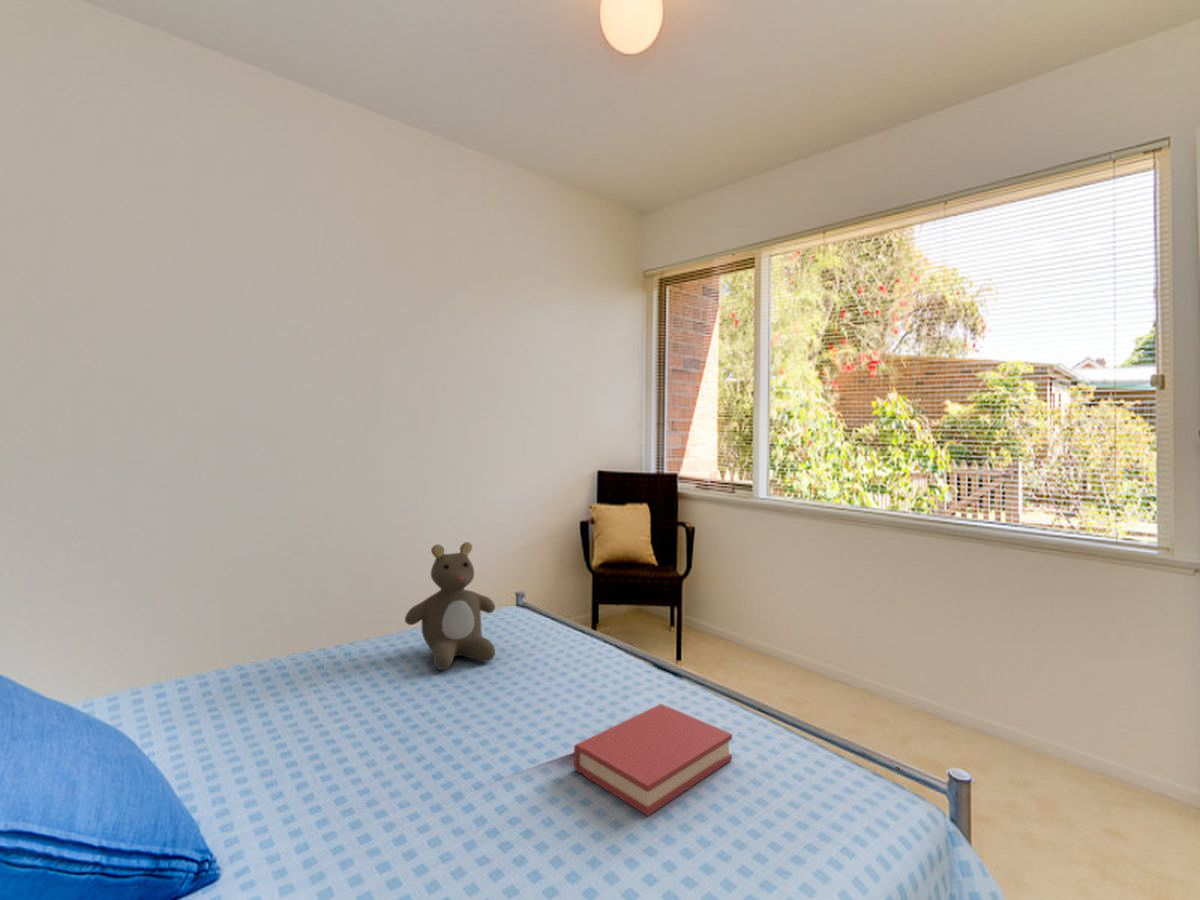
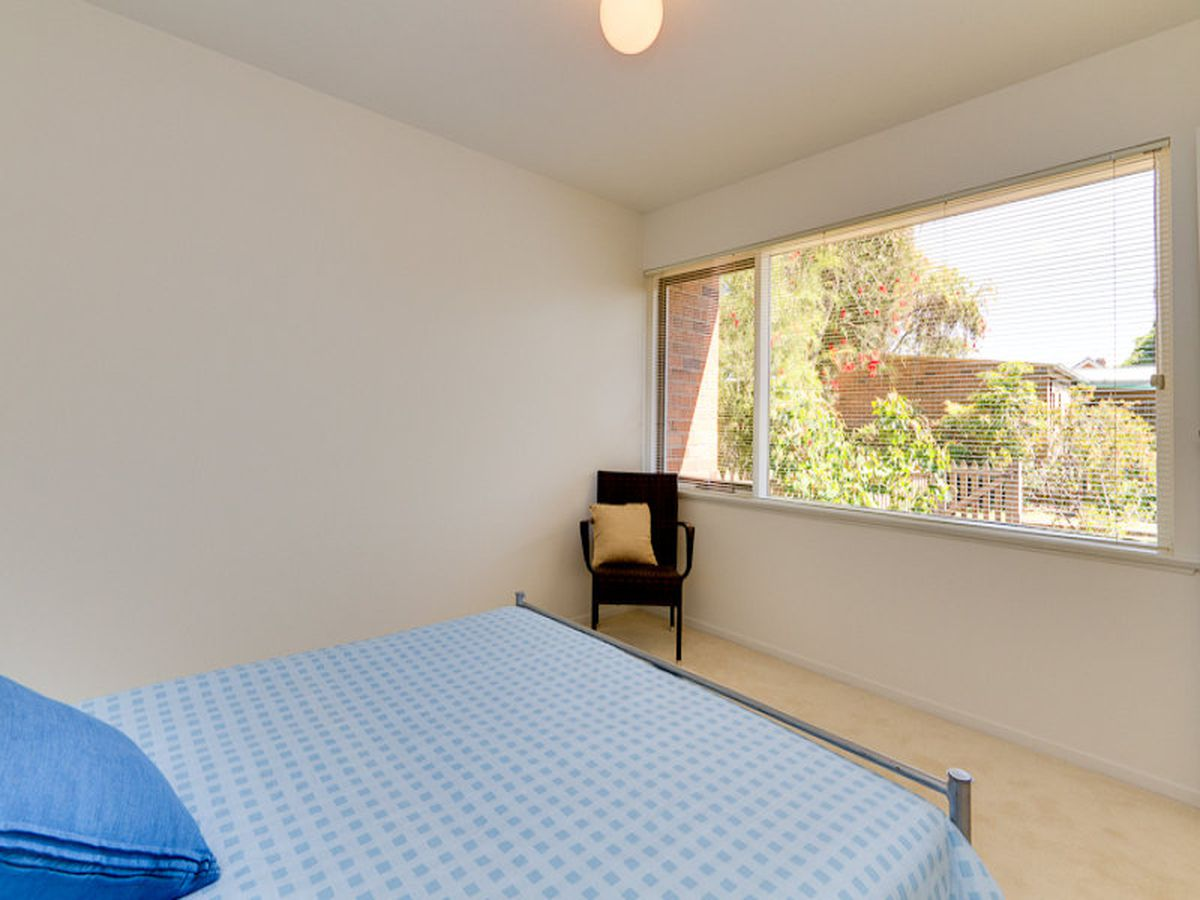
- hardback book [573,703,733,817]
- teddy bear [404,541,496,671]
